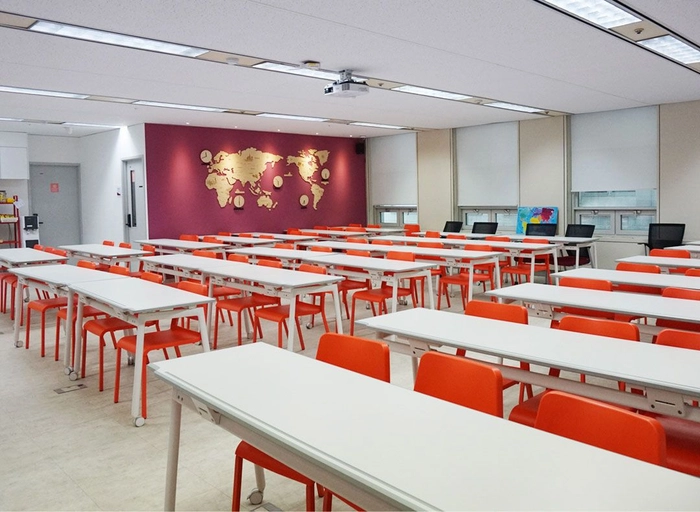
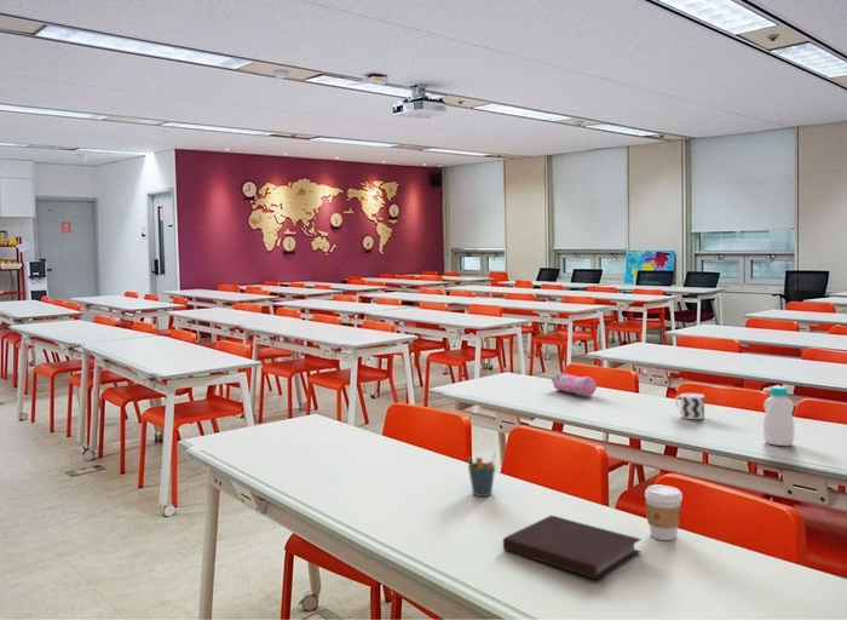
+ notebook [502,515,643,580]
+ pen holder [466,449,497,498]
+ bottle [762,385,795,447]
+ coffee cup [644,483,684,541]
+ pencil case [551,371,598,397]
+ cup [674,392,705,420]
